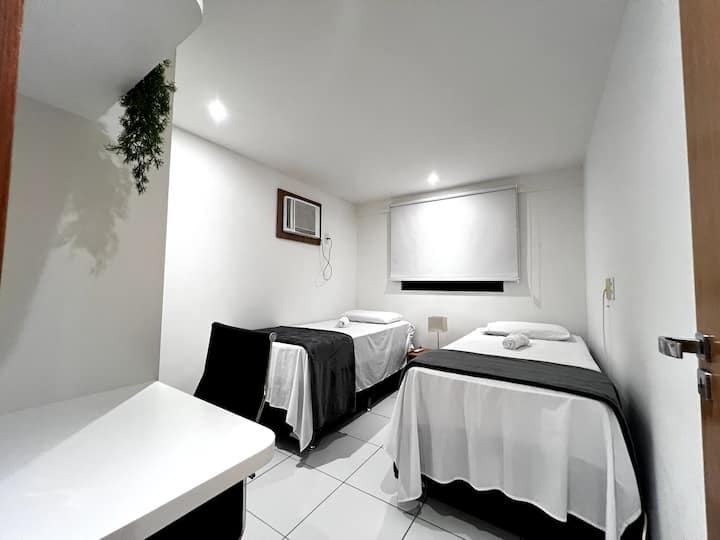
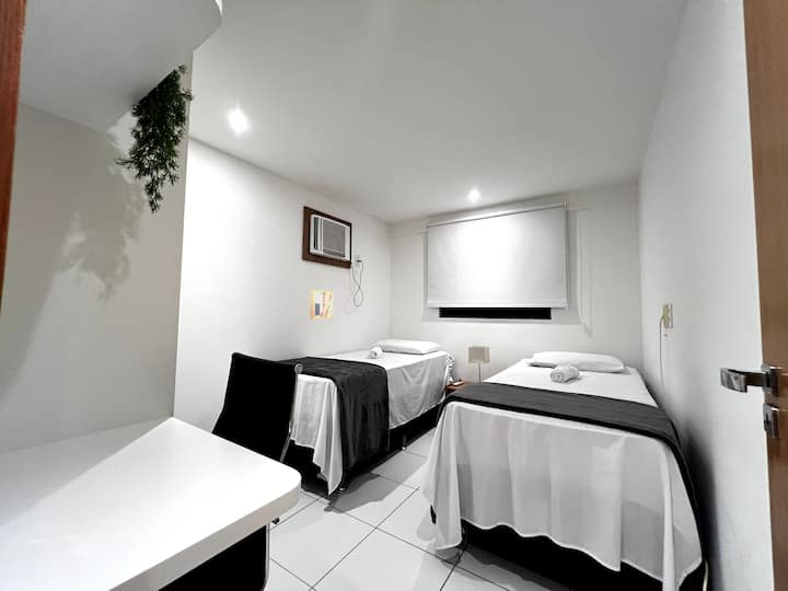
+ wall art [310,289,334,320]
